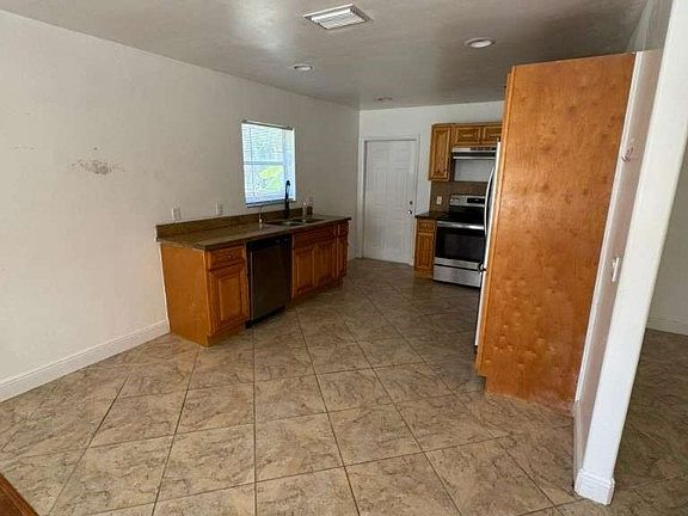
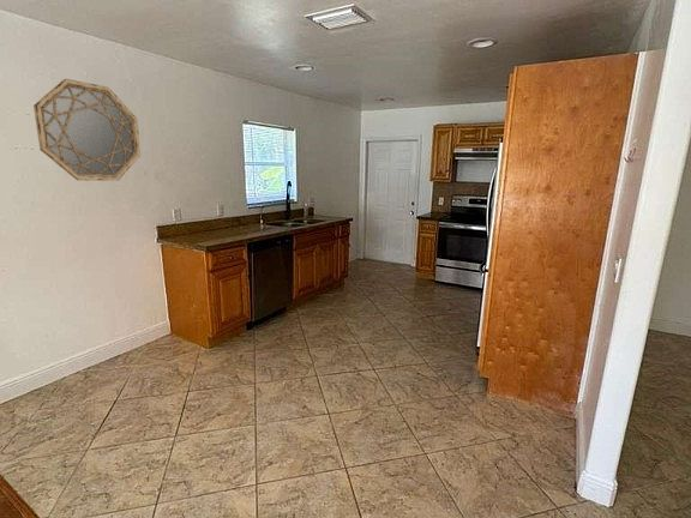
+ home mirror [32,78,142,181]
